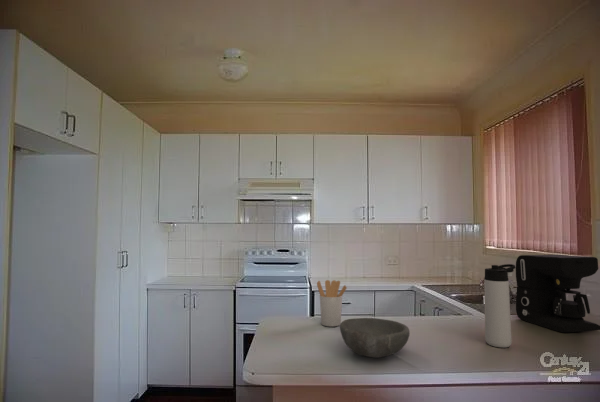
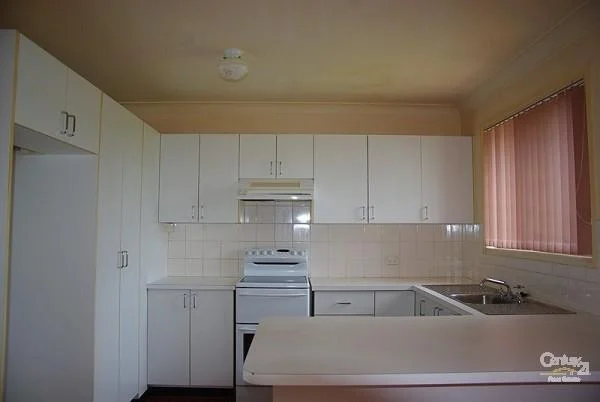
- bowl [339,317,411,359]
- coffee maker [515,254,600,333]
- utensil holder [316,279,348,328]
- thermos bottle [483,263,516,349]
